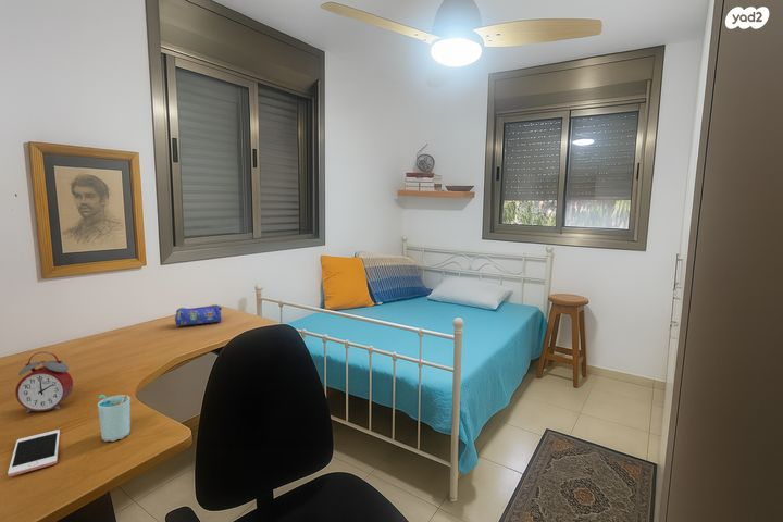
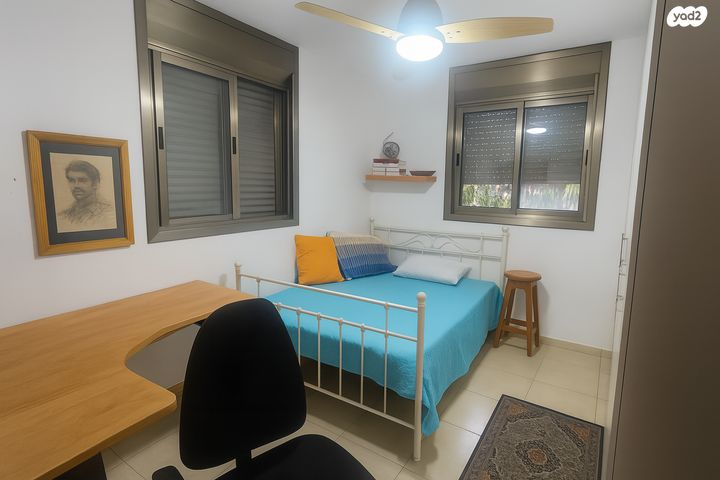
- alarm clock [14,350,74,414]
- cup [97,394,132,443]
- cell phone [7,428,61,477]
- pencil case [174,303,223,327]
